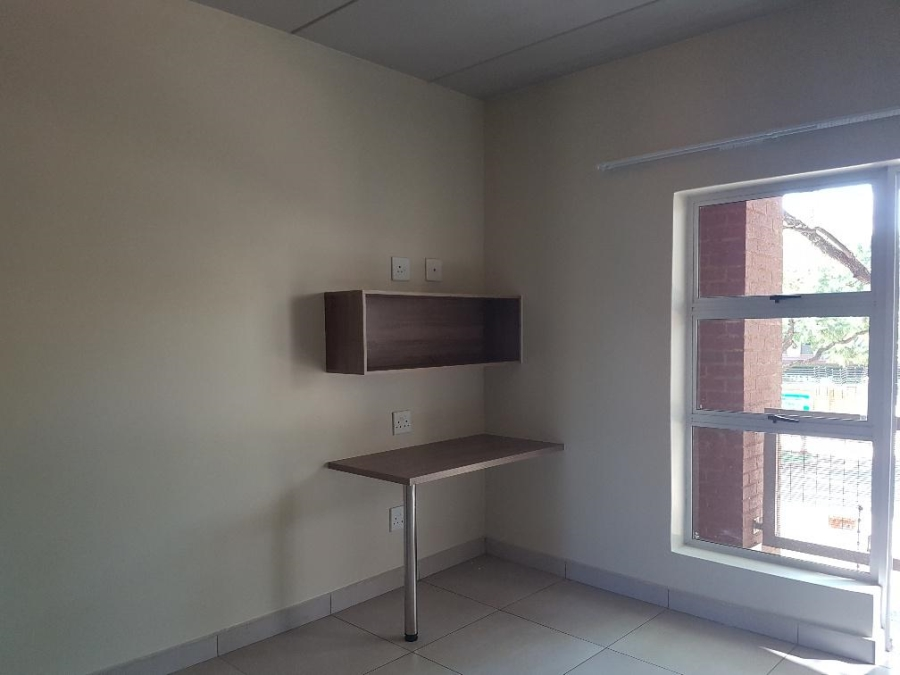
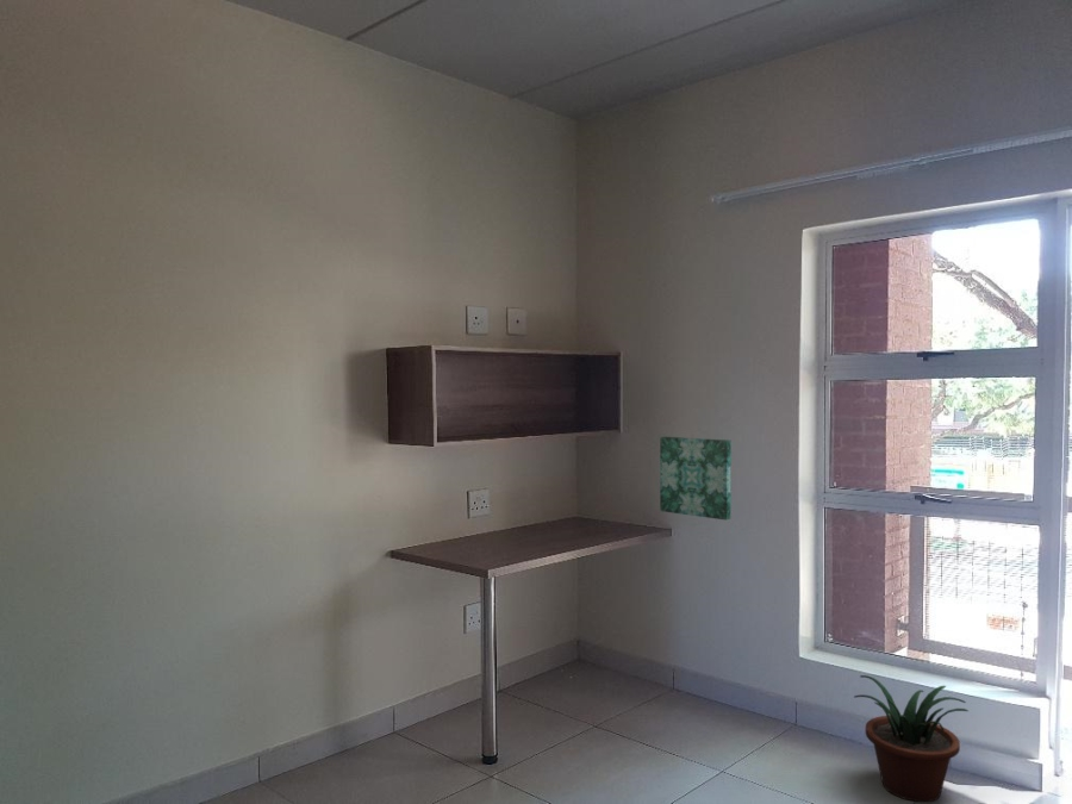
+ wall art [659,436,733,522]
+ potted plant [853,674,970,803]
